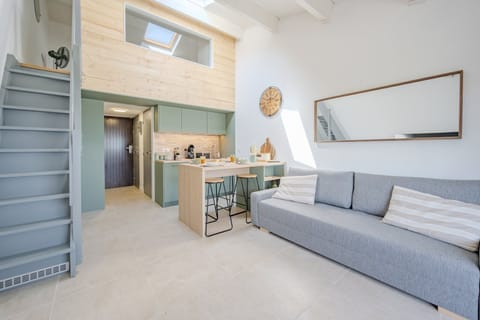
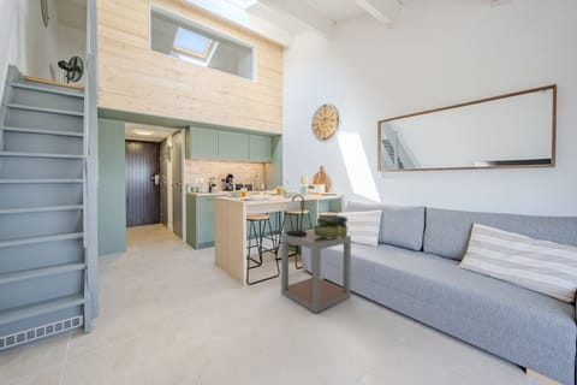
+ side table [280,229,352,314]
+ stack of books [313,213,350,239]
+ table lamp [285,194,307,236]
